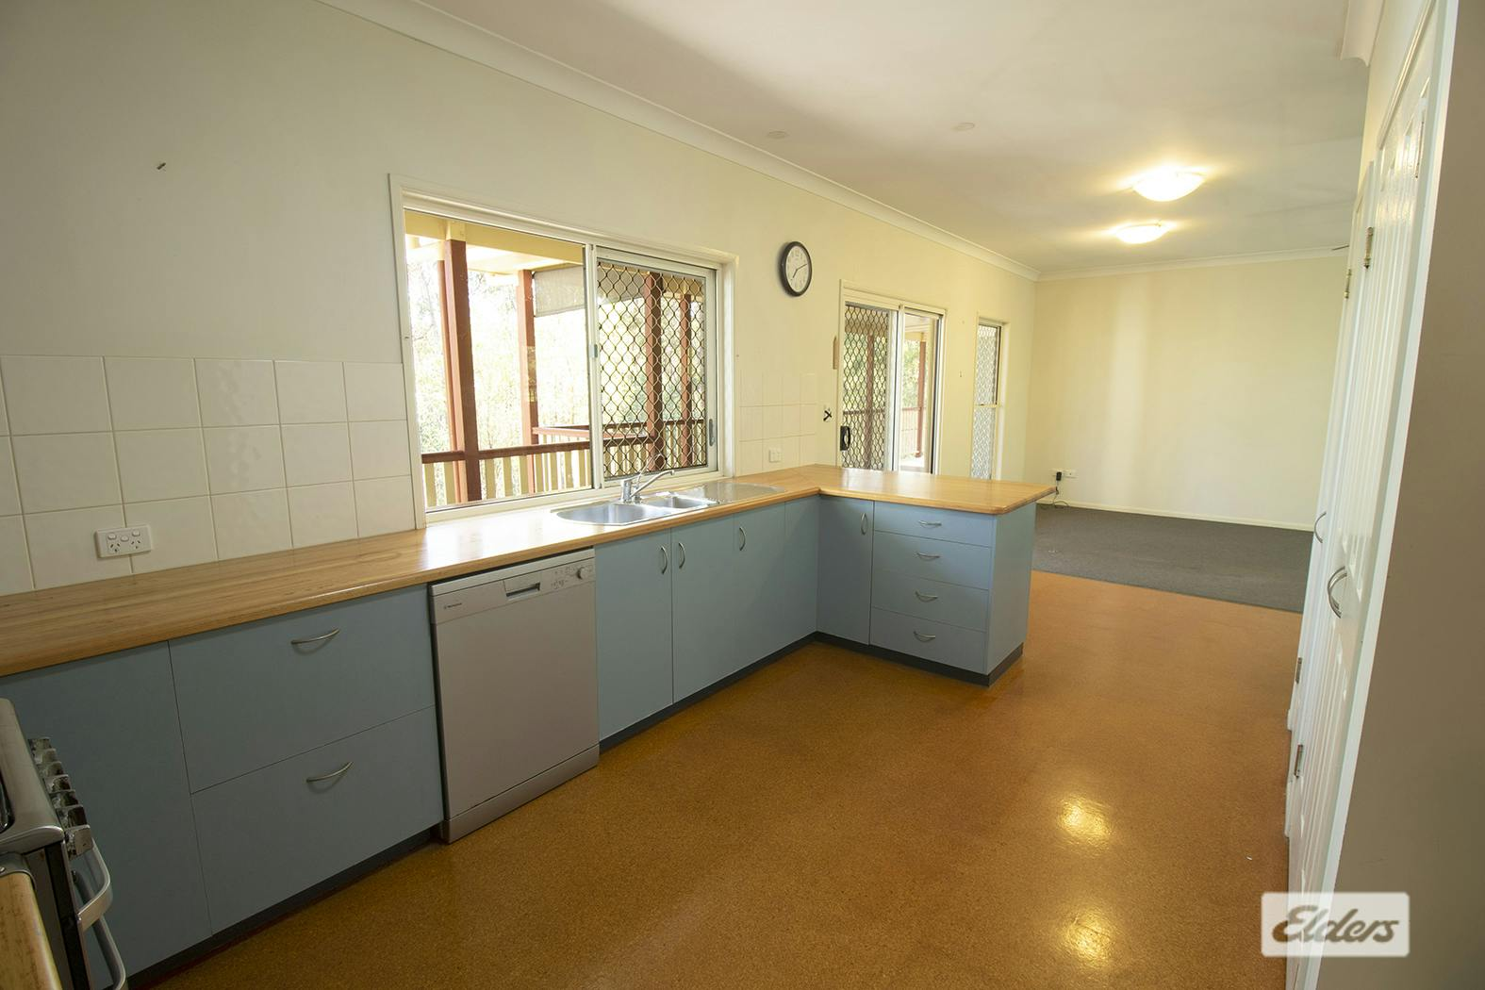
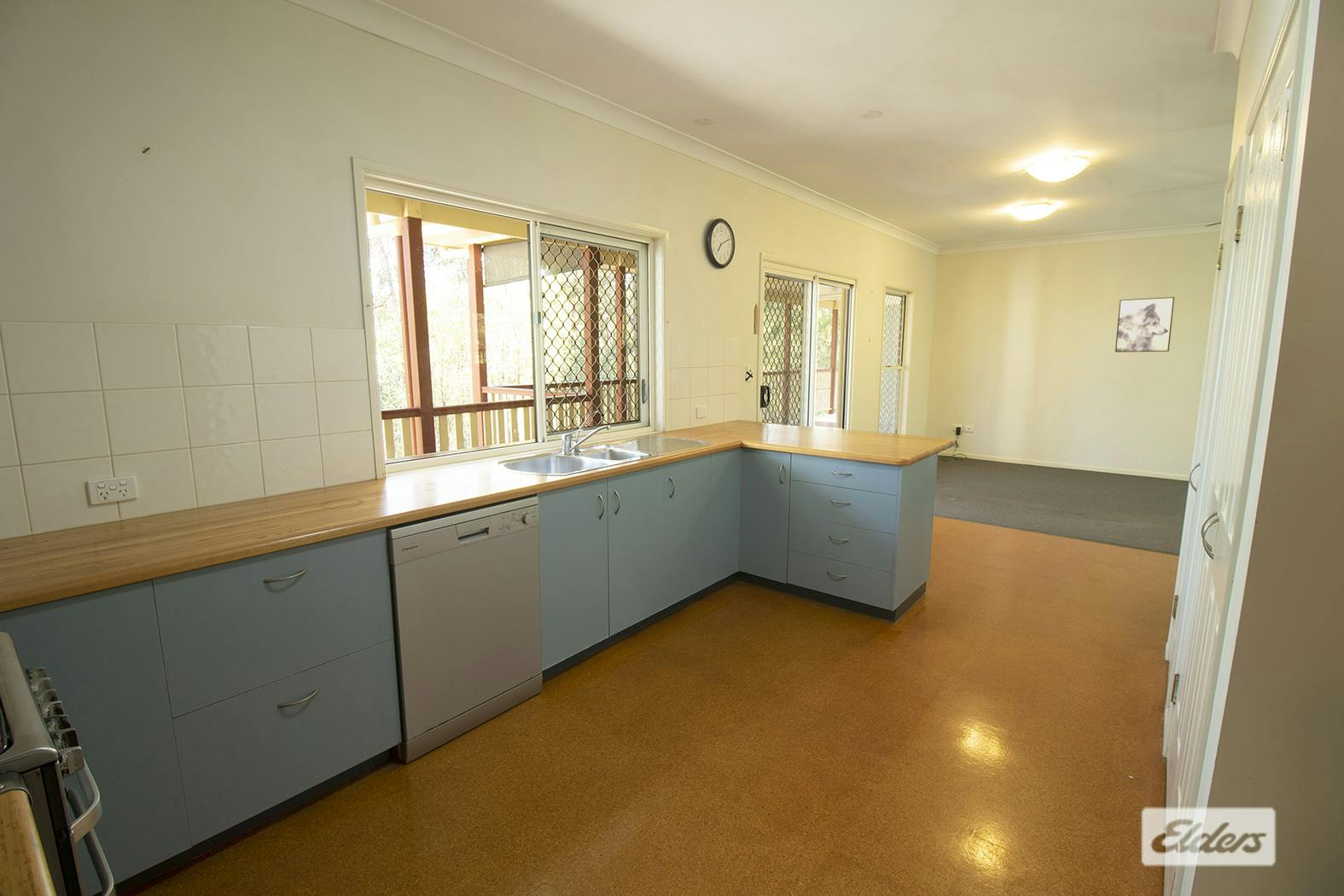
+ wall art [1114,296,1175,353]
